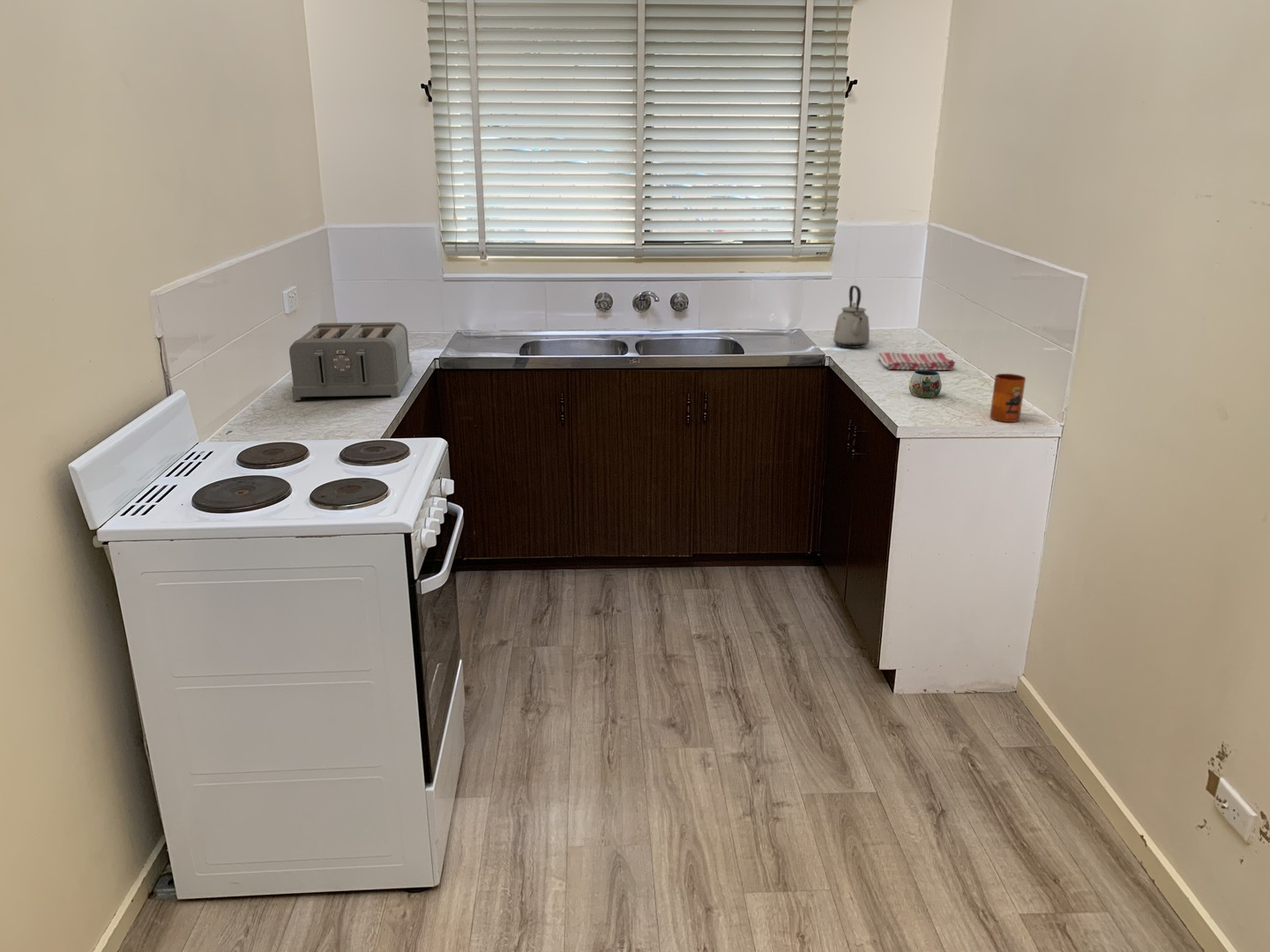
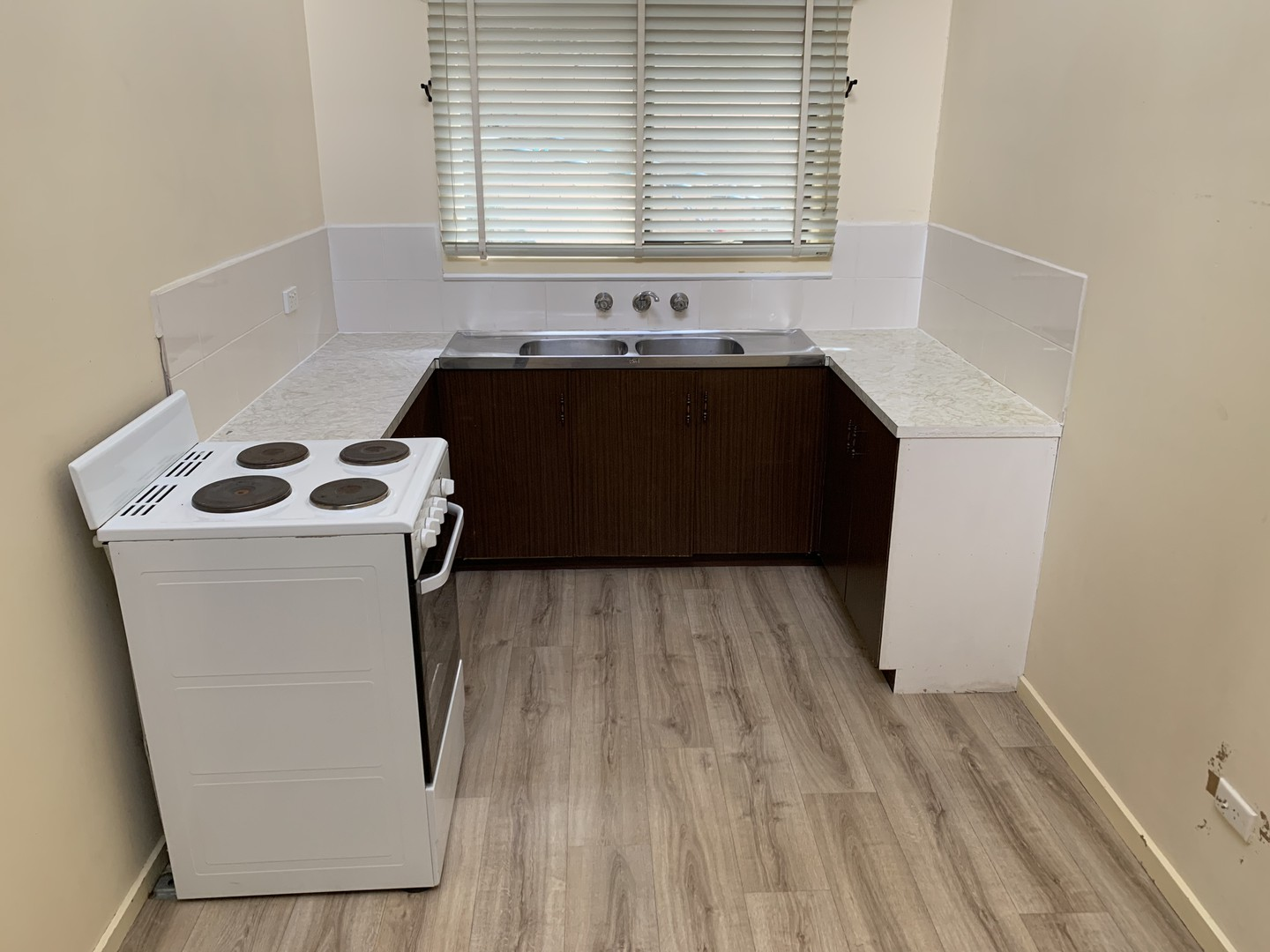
- kettle [833,285,870,349]
- mug [990,373,1027,423]
- mug [908,369,943,398]
- dish towel [876,352,956,371]
- toaster [288,322,413,401]
